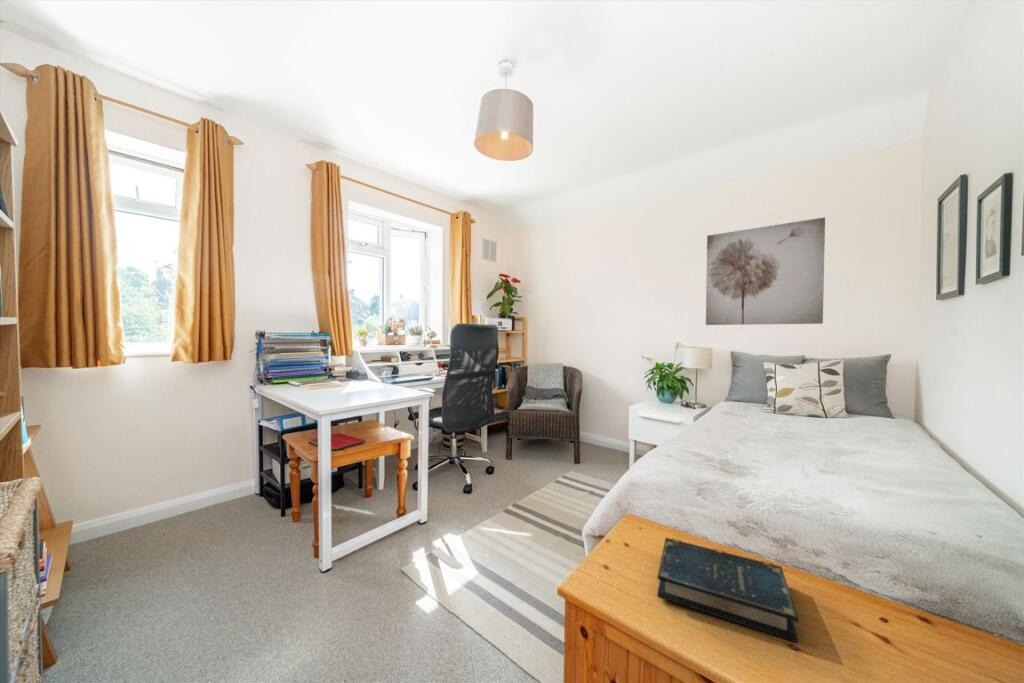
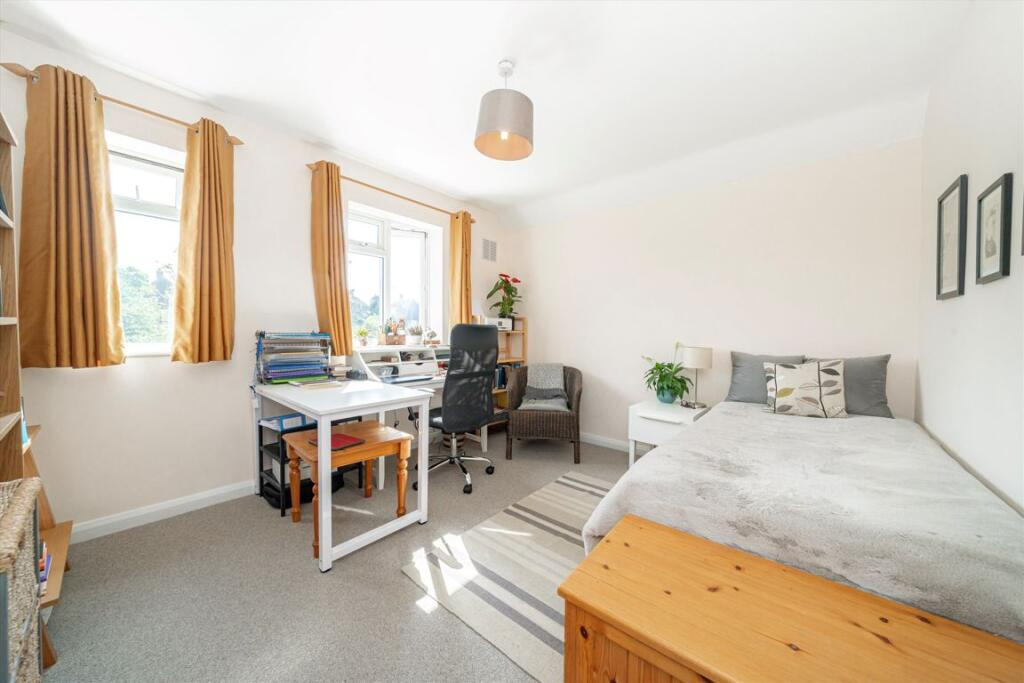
- wall art [705,216,826,326]
- book [656,537,799,643]
